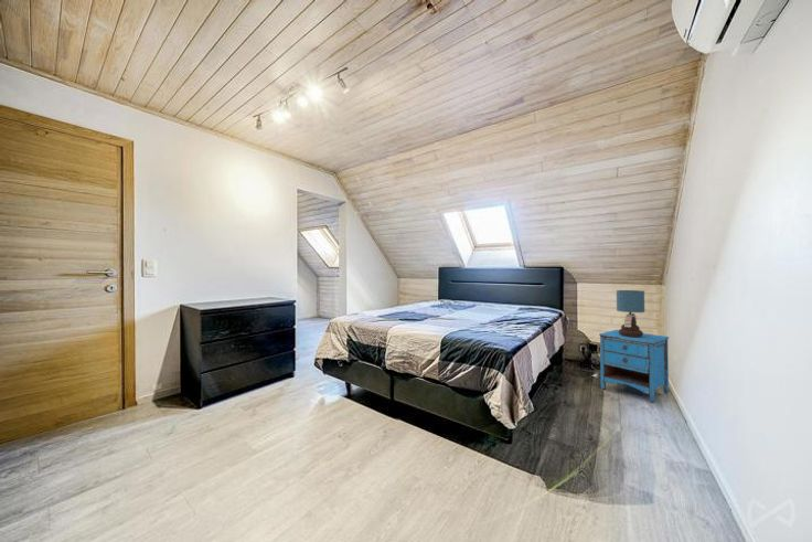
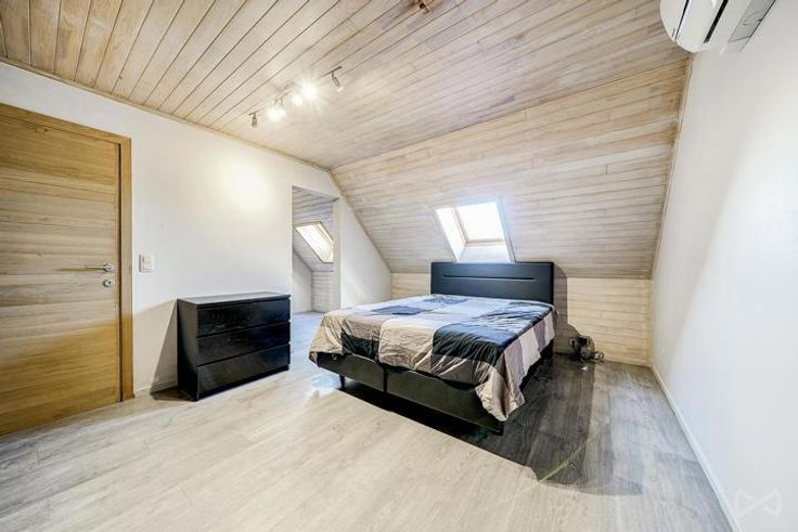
- nightstand [598,329,670,404]
- table lamp [616,289,645,337]
